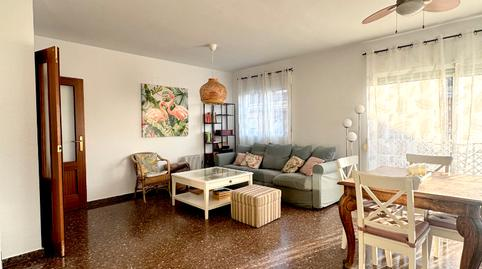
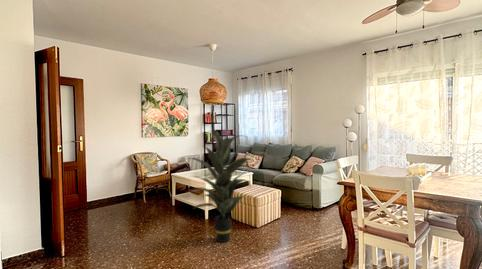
+ indoor plant [187,129,258,243]
